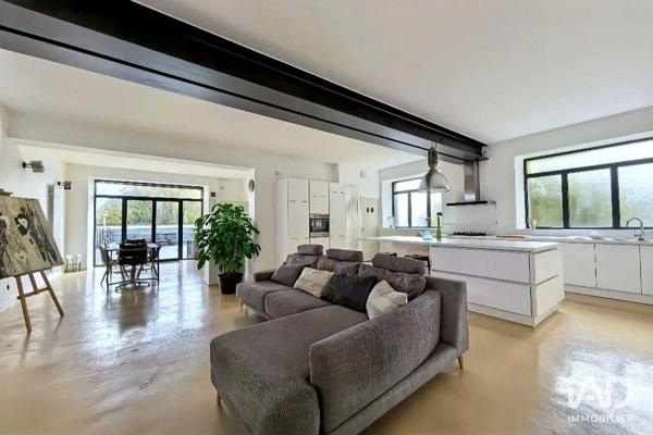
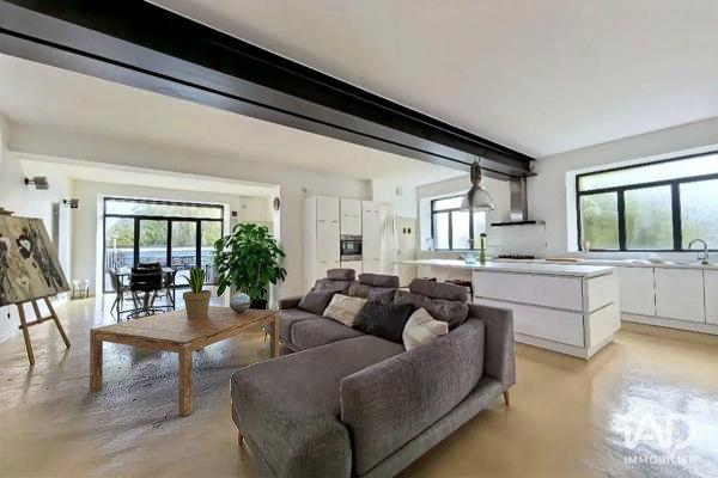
+ decorative sphere [229,292,251,313]
+ potted plant [177,264,213,319]
+ coffee table [89,305,280,417]
